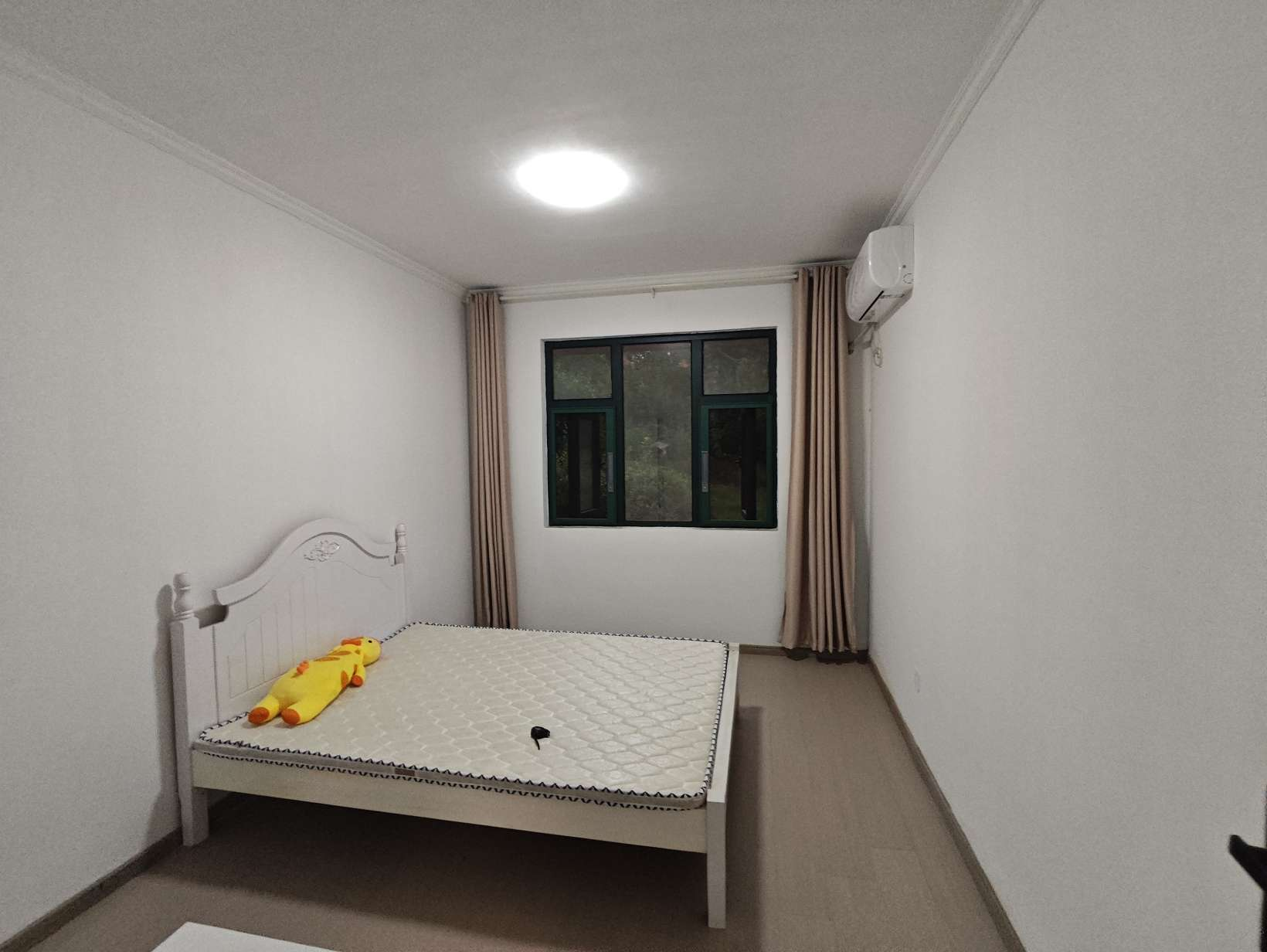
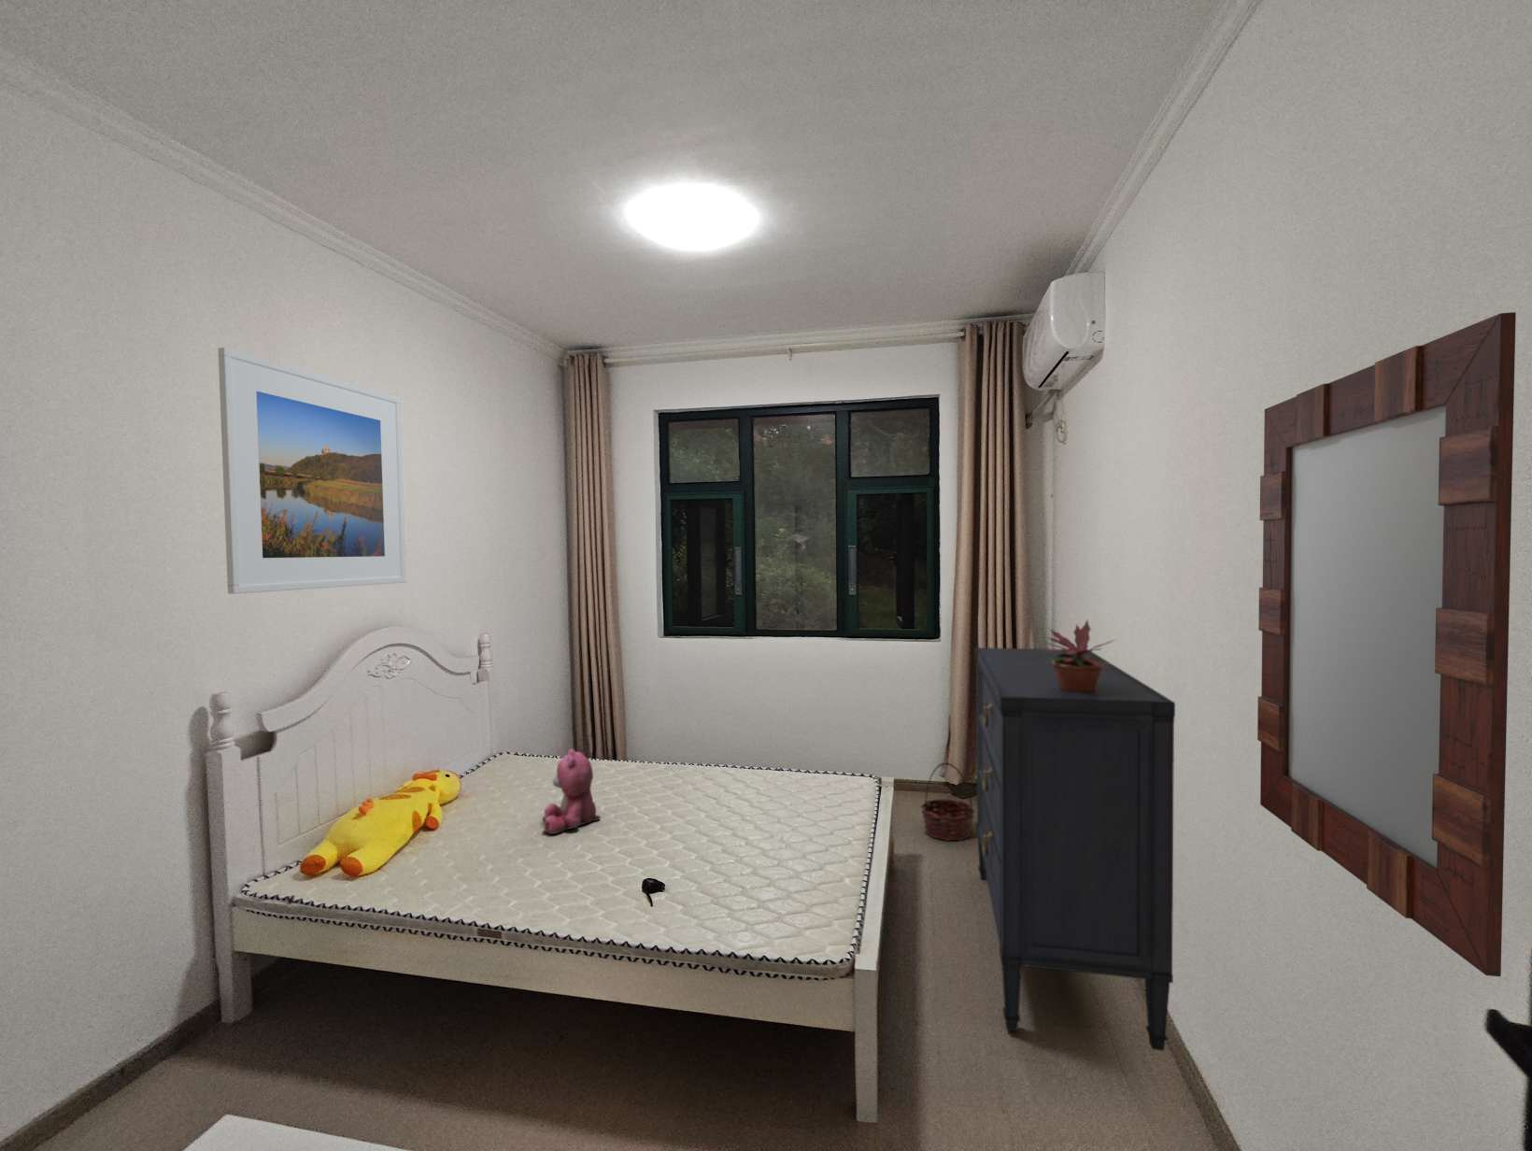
+ potted plant [1037,619,1117,693]
+ home mirror [1256,311,1517,977]
+ basket [920,762,976,841]
+ dresser [975,647,1177,1052]
+ teddy bear [543,748,602,835]
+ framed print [218,347,407,595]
